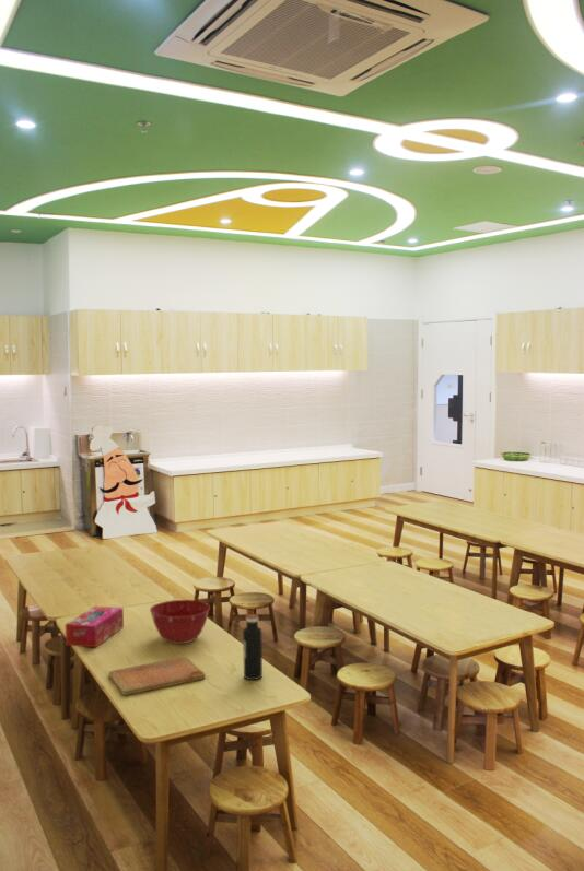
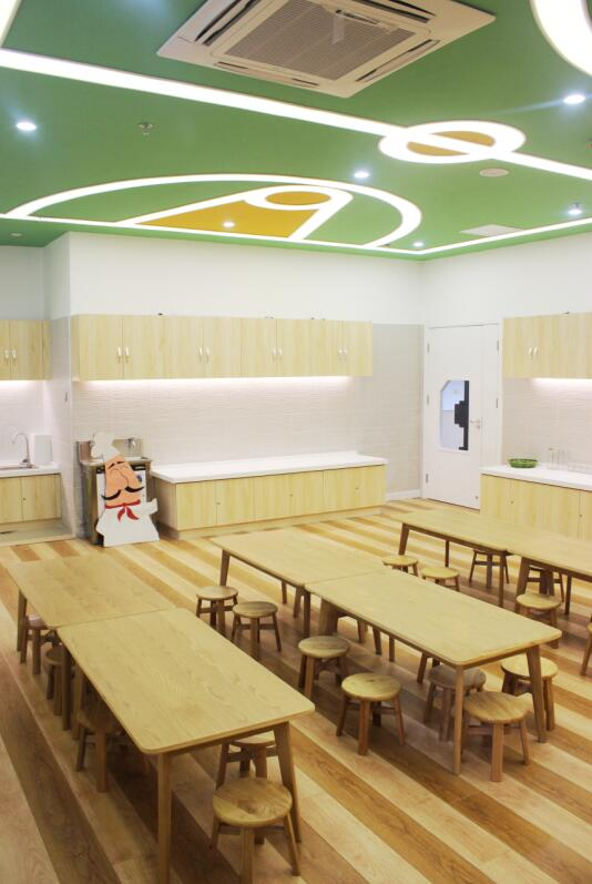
- tissue box [65,605,125,648]
- cutting board [108,656,207,696]
- water bottle [242,613,264,681]
- mixing bowl [149,599,211,645]
